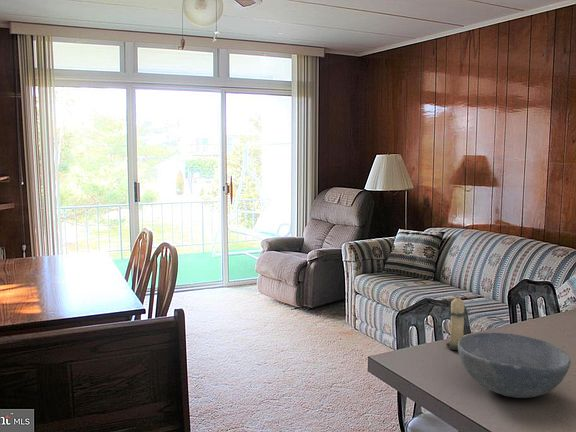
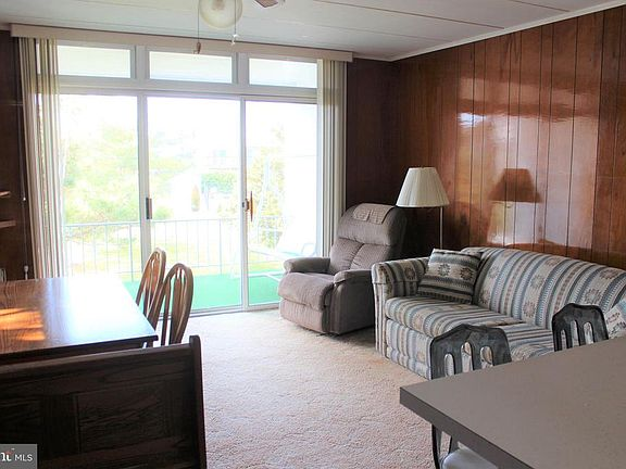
- bowl [457,332,572,399]
- candle [443,297,470,351]
